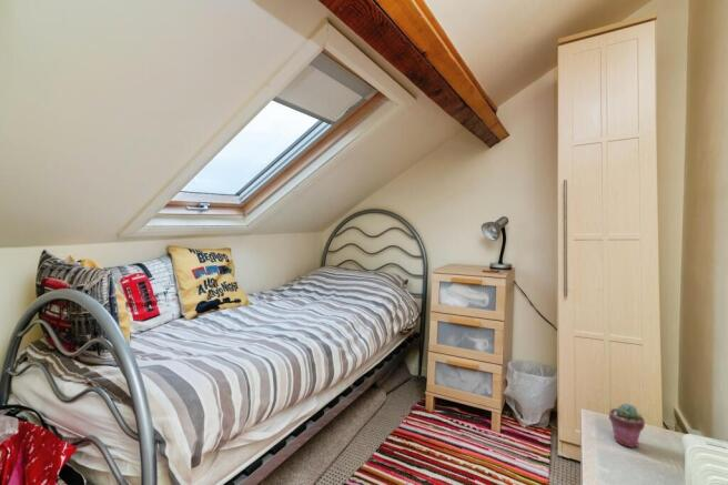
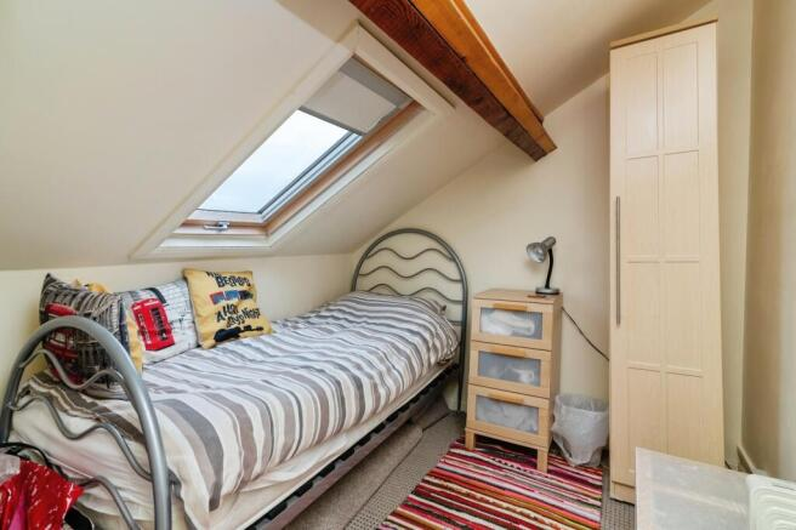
- potted succulent [608,403,646,448]
